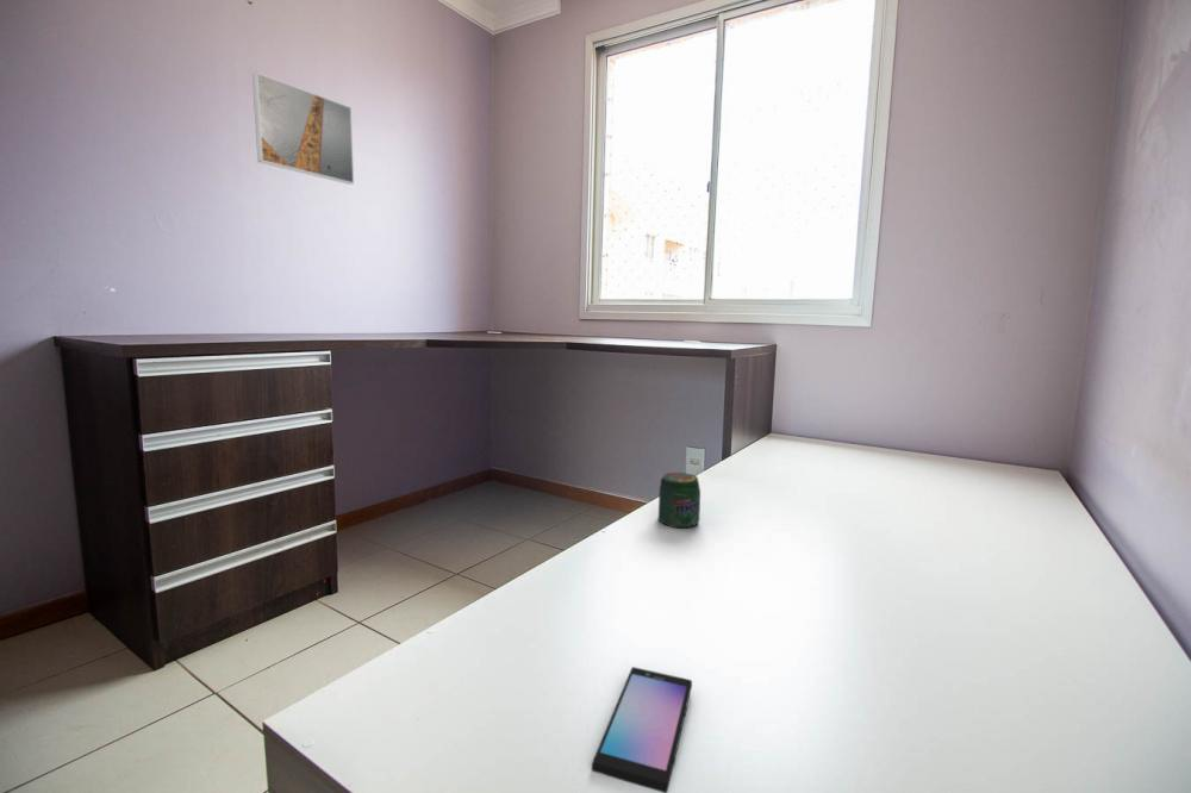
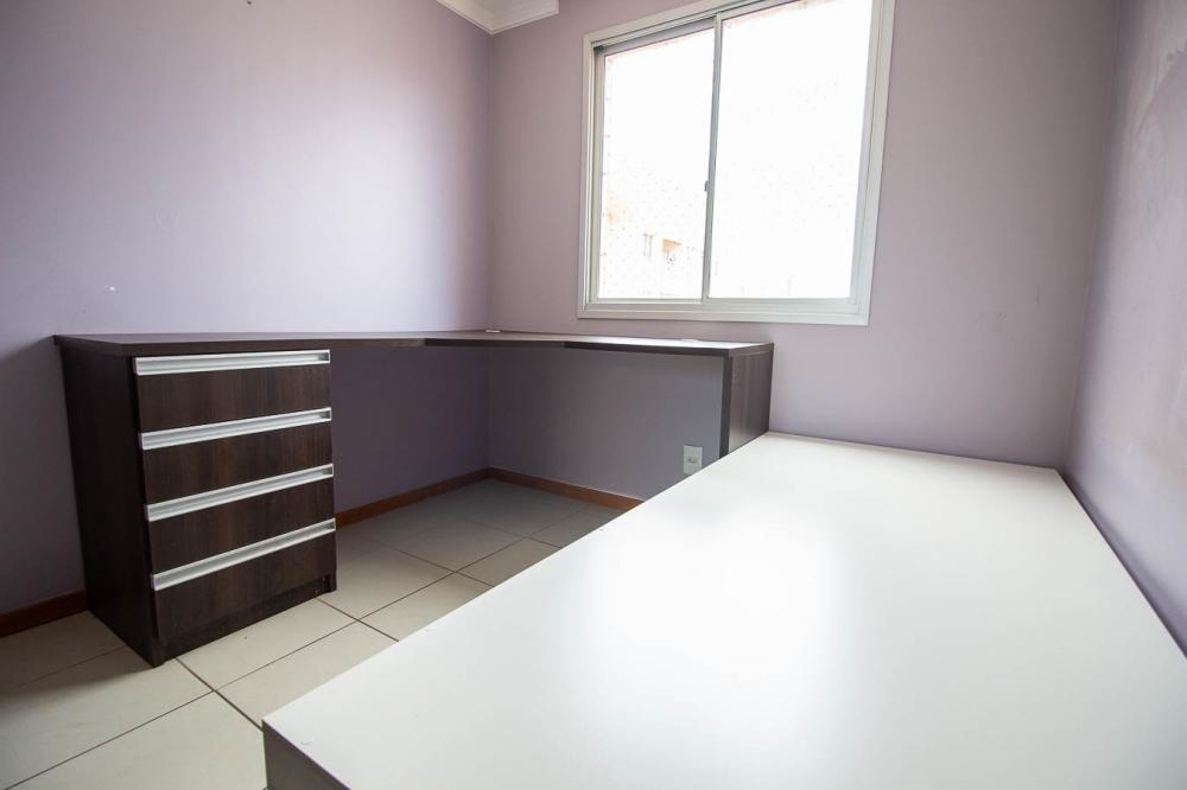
- smartphone [591,666,693,793]
- jar [657,472,701,529]
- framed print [251,71,355,186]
